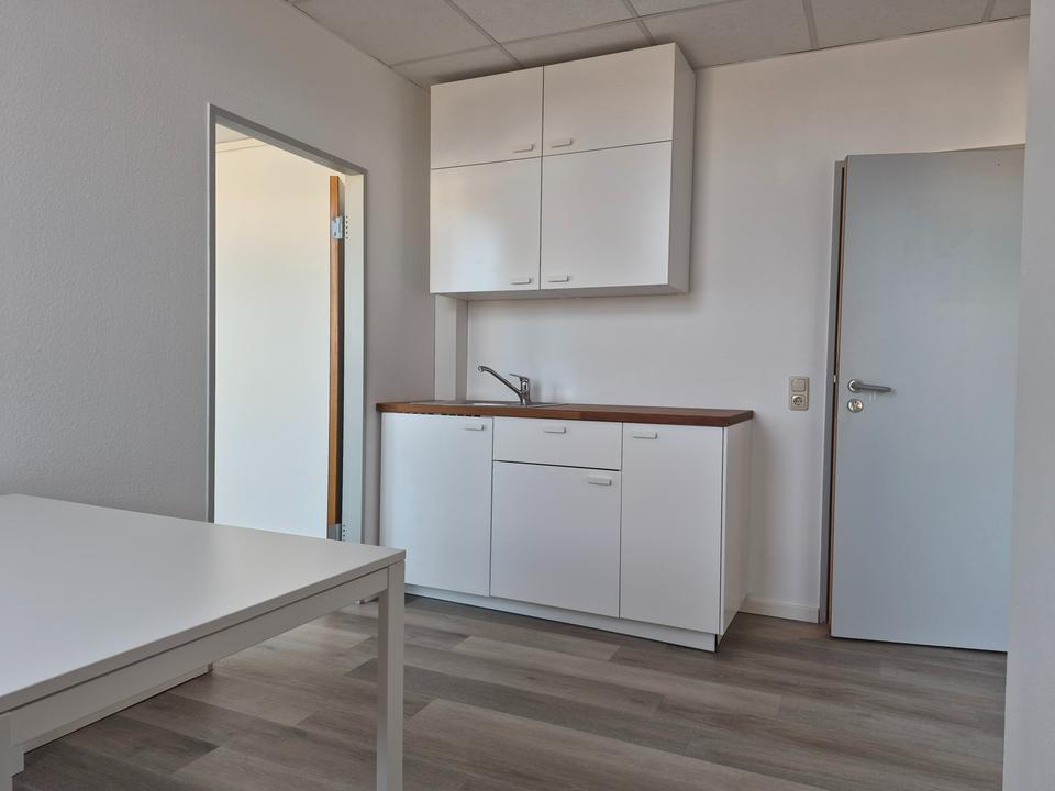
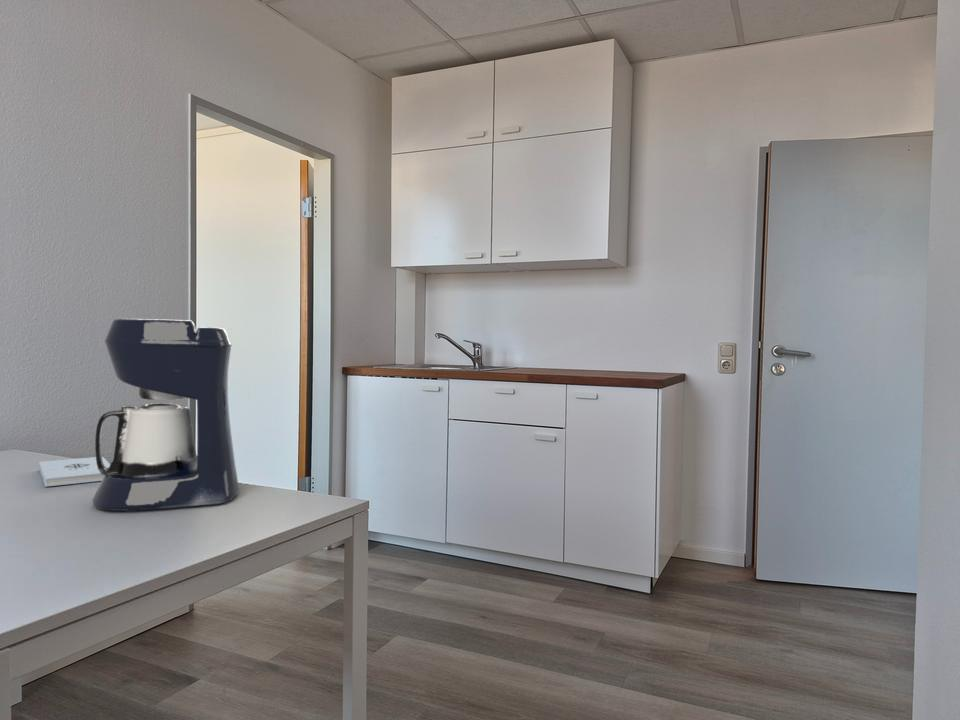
+ notepad [38,456,111,488]
+ coffee maker [92,318,240,512]
